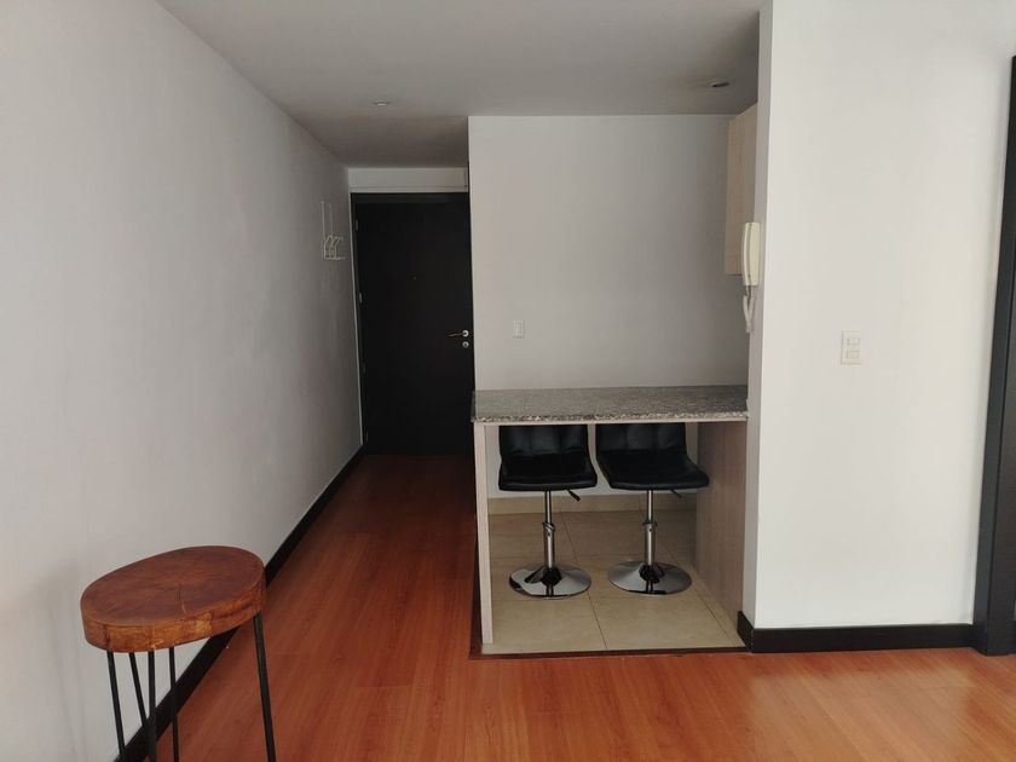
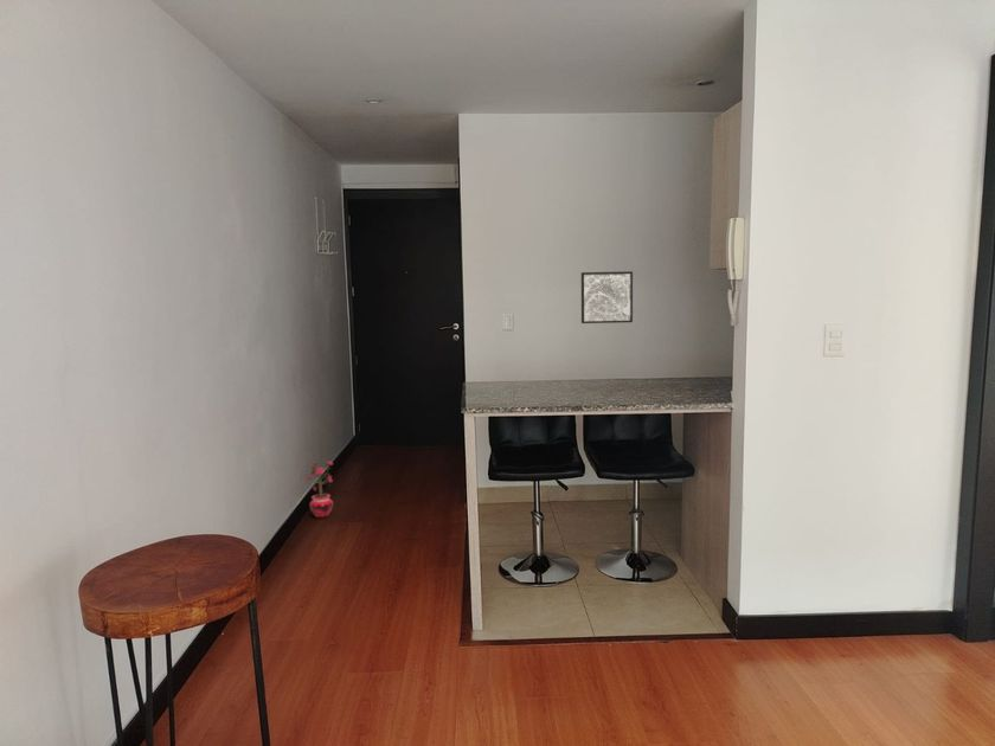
+ potted plant [303,458,334,520]
+ wall art [580,270,634,324]
